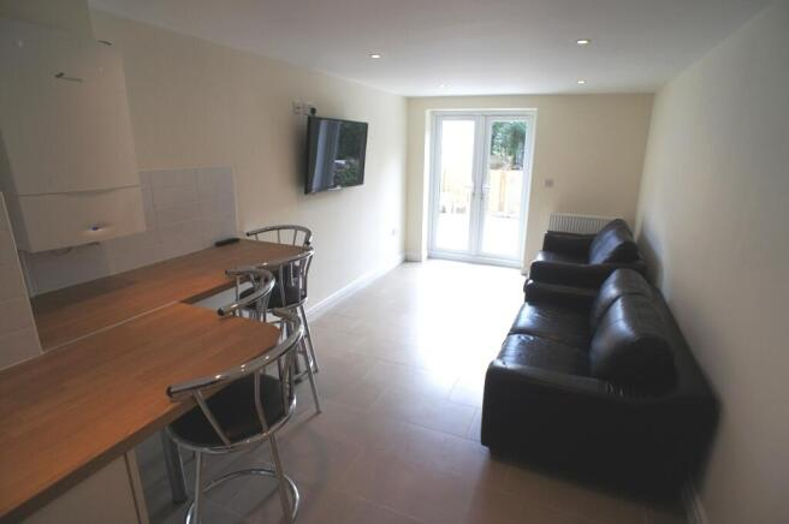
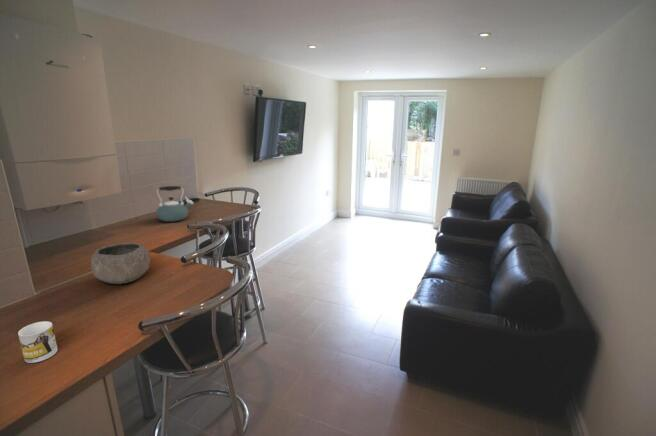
+ bowl [90,242,151,285]
+ kettle [156,185,194,223]
+ mug [17,320,59,364]
